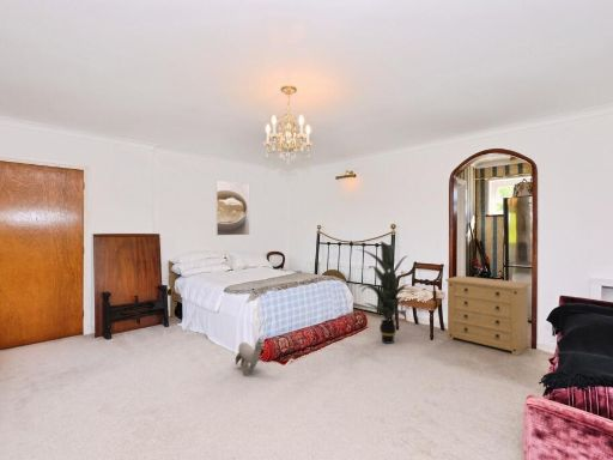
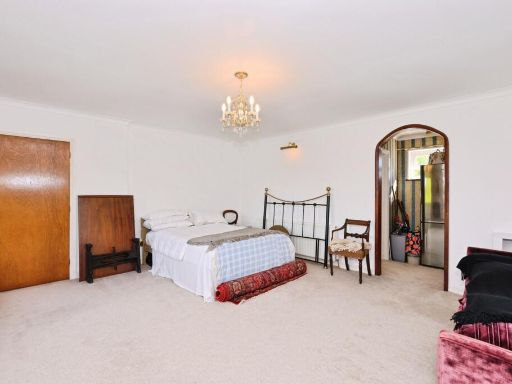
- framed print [214,180,250,236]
- dresser [444,274,532,357]
- indoor plant [354,240,414,345]
- plush toy [235,334,266,376]
